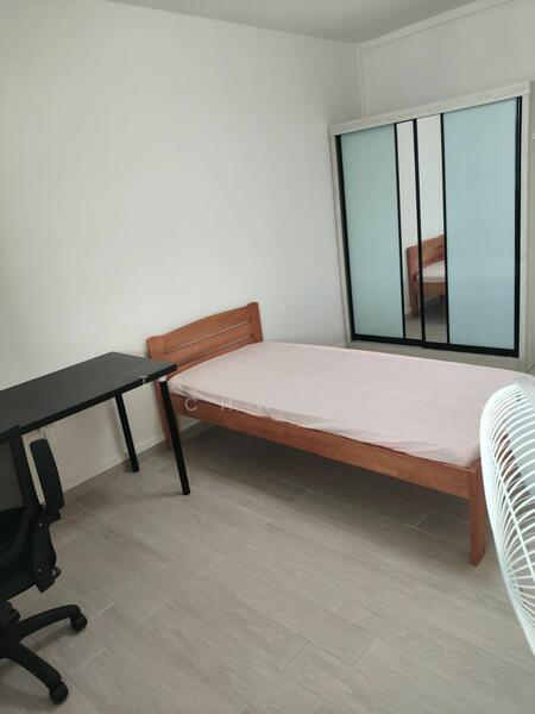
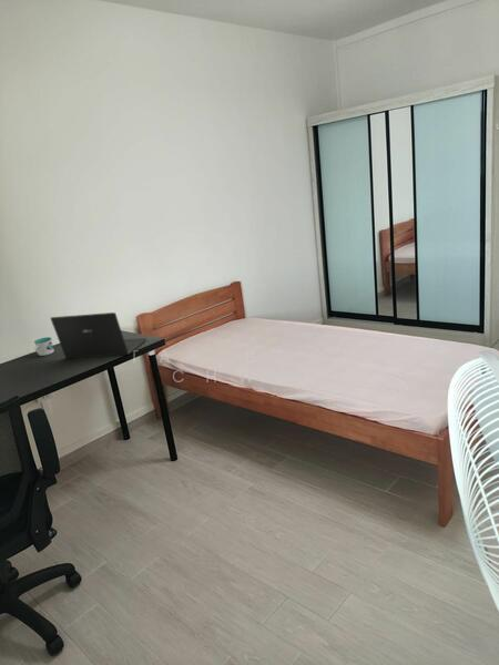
+ mug [33,336,55,357]
+ laptop [50,311,147,359]
